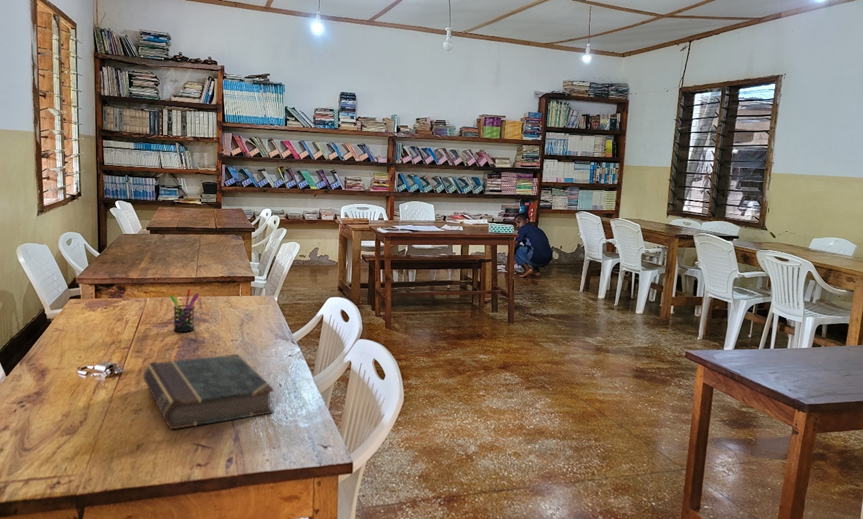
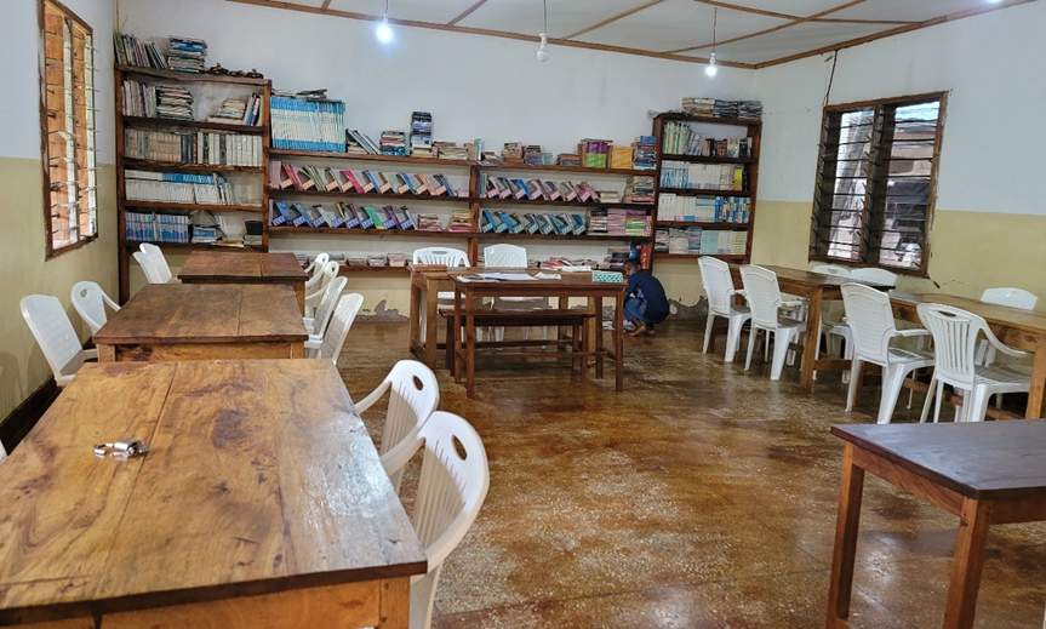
- pen holder [169,288,199,333]
- book [142,353,275,430]
